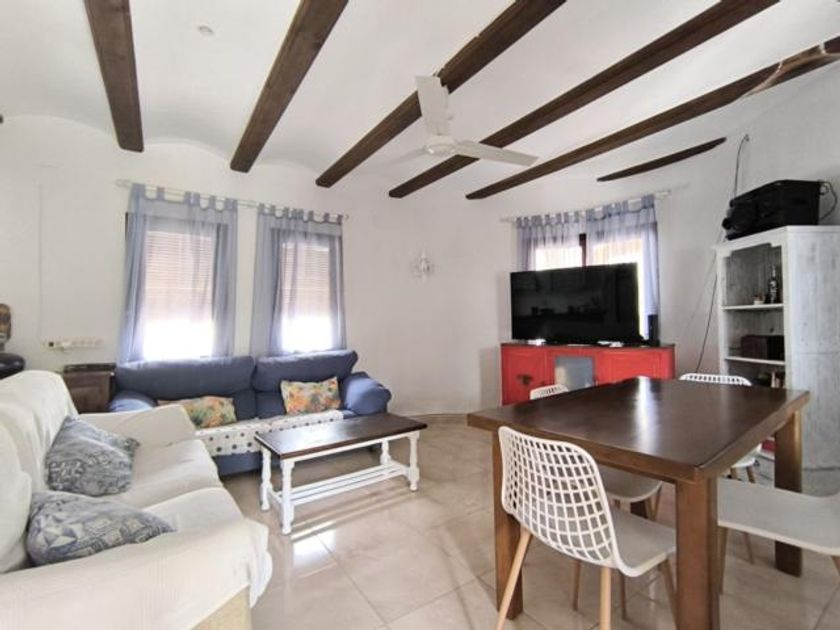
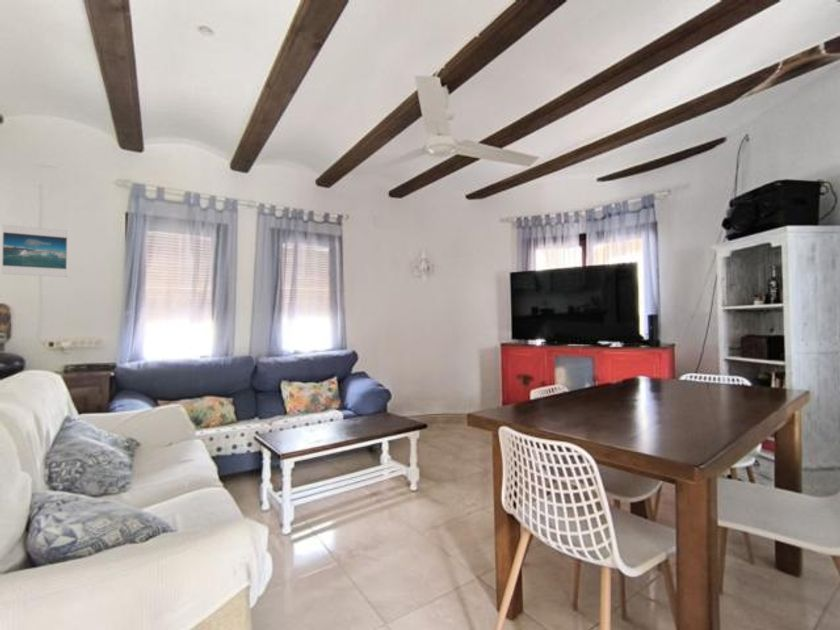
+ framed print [1,224,69,278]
